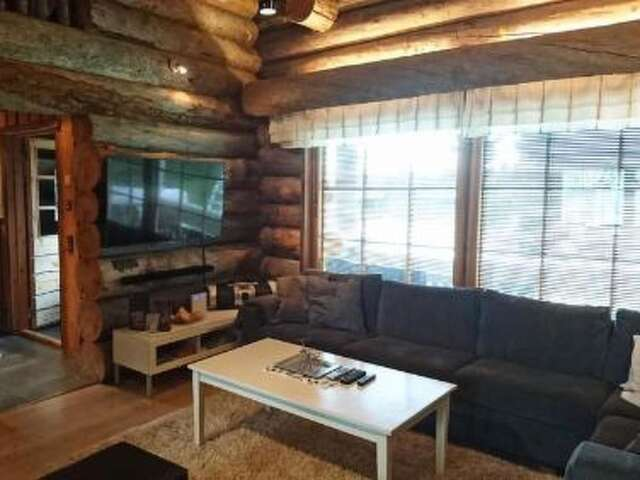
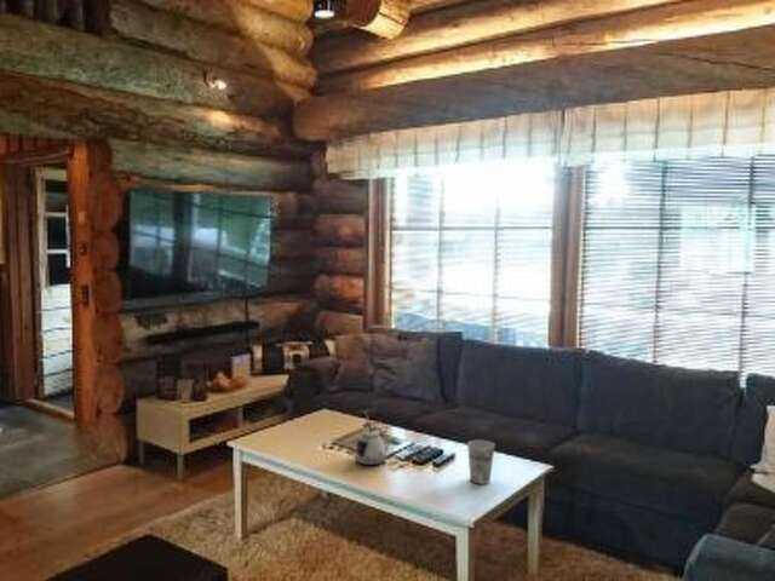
+ teapot [354,427,389,466]
+ cup [466,439,496,485]
